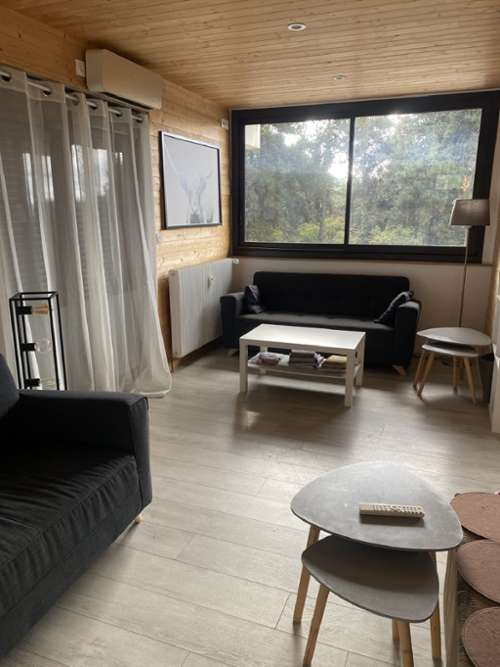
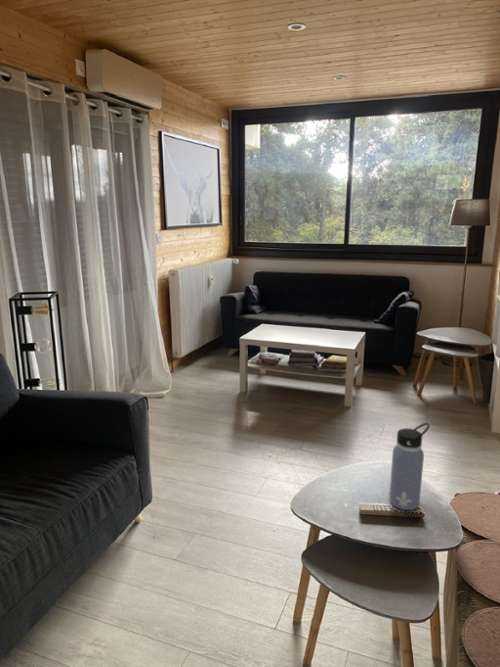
+ water bottle [388,422,431,511]
